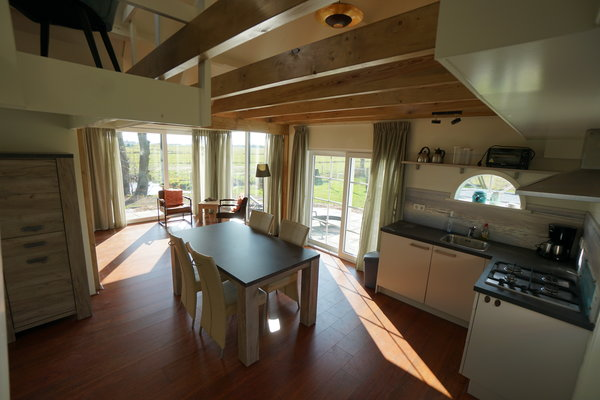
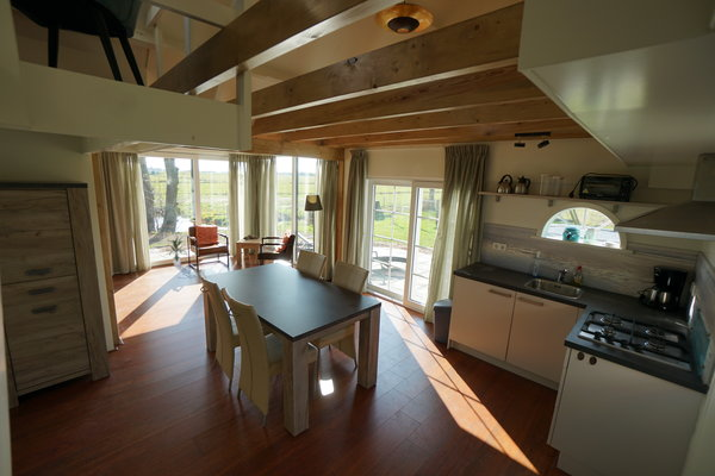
+ indoor plant [163,237,188,268]
